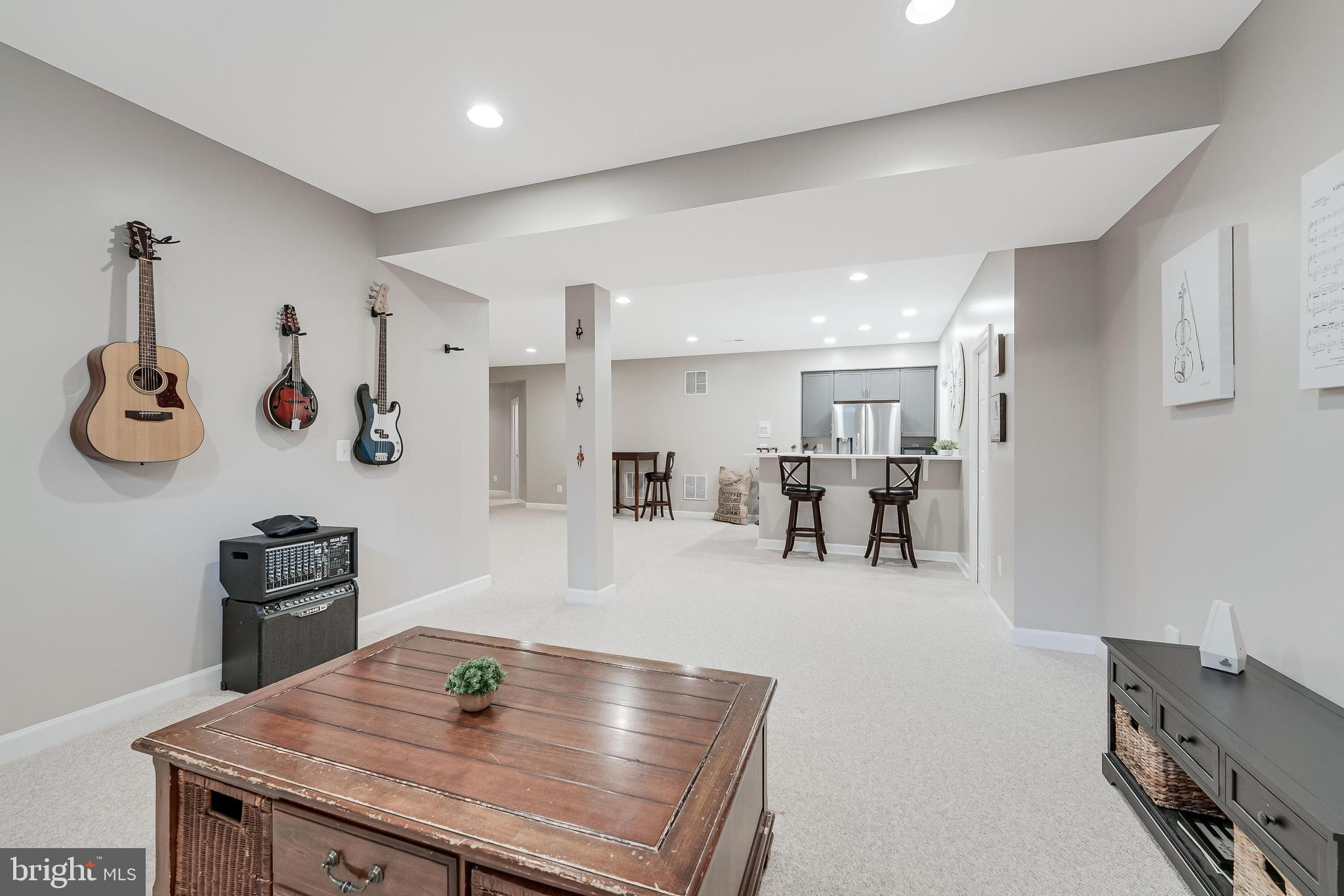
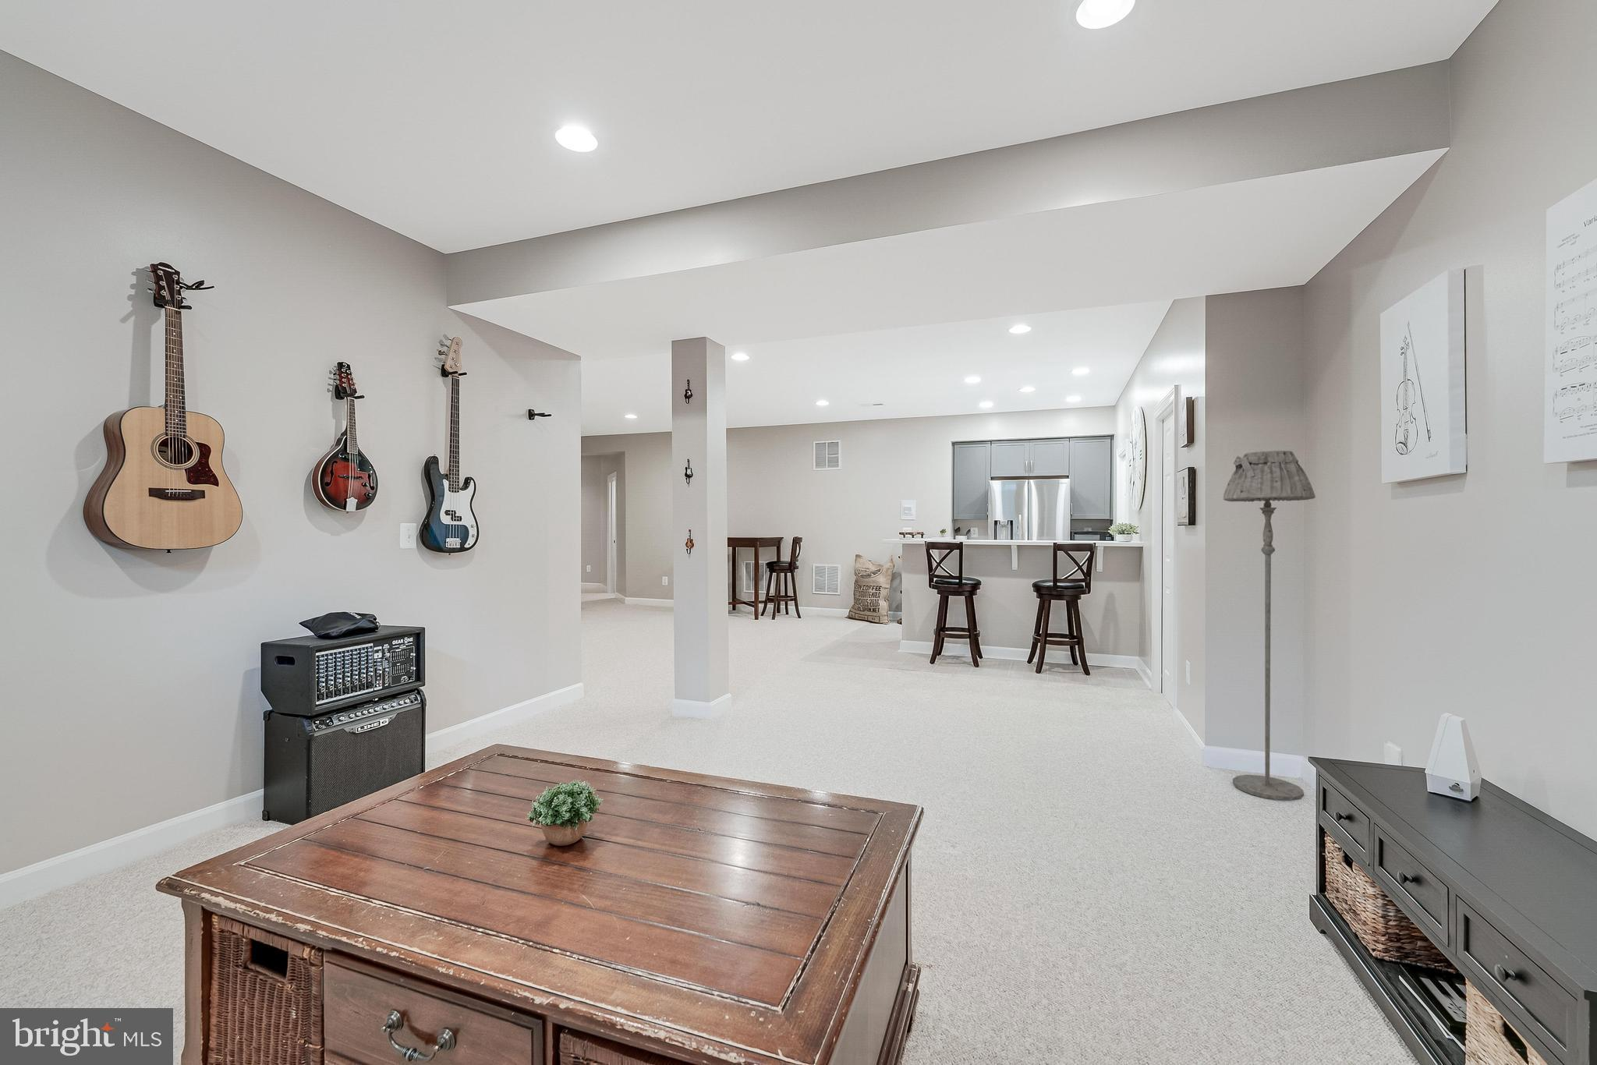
+ floor lamp [1223,449,1317,801]
